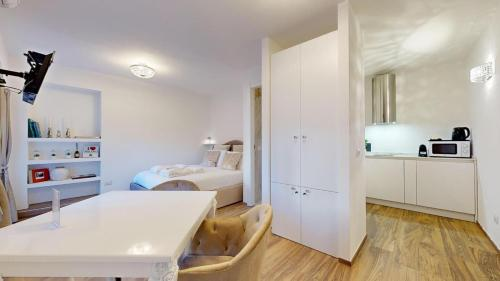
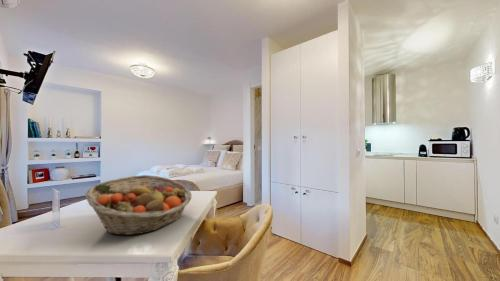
+ fruit basket [84,174,193,236]
